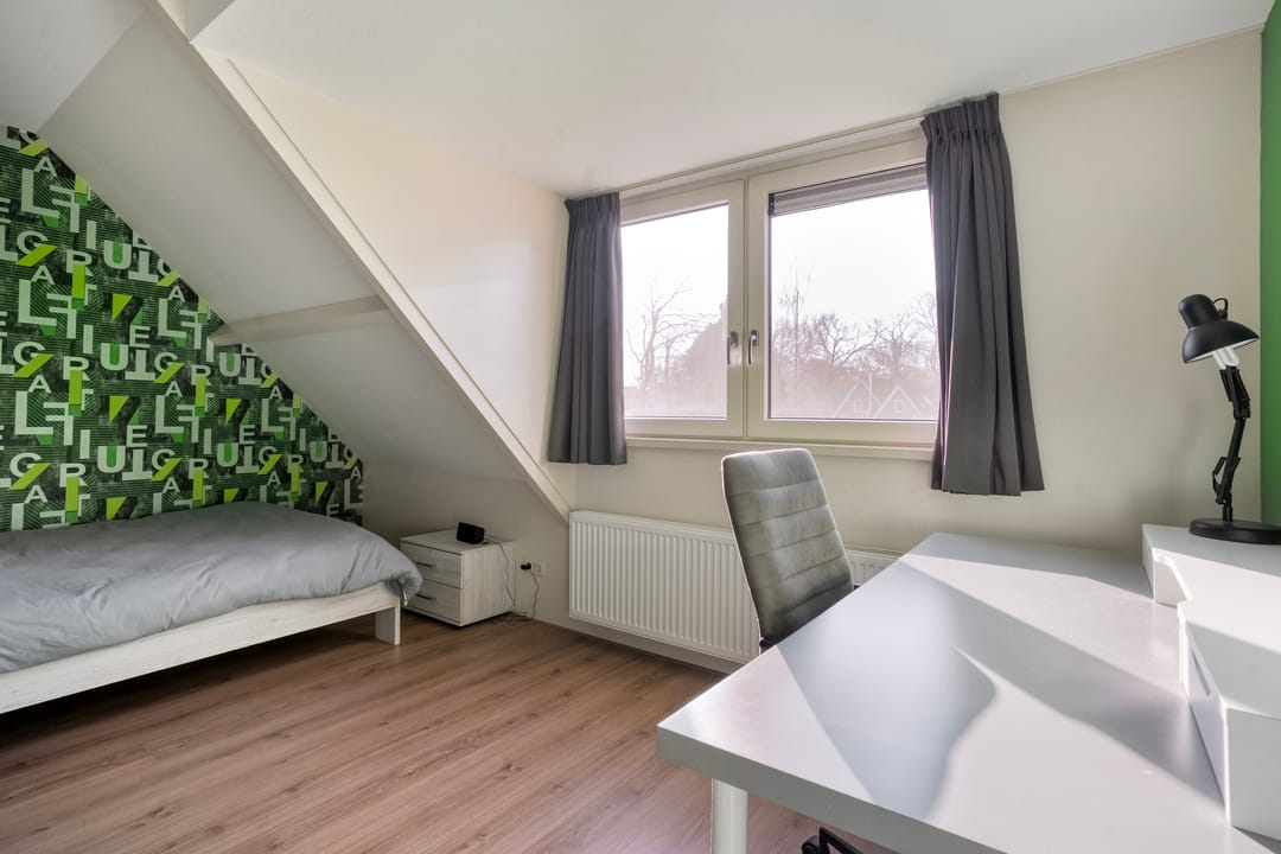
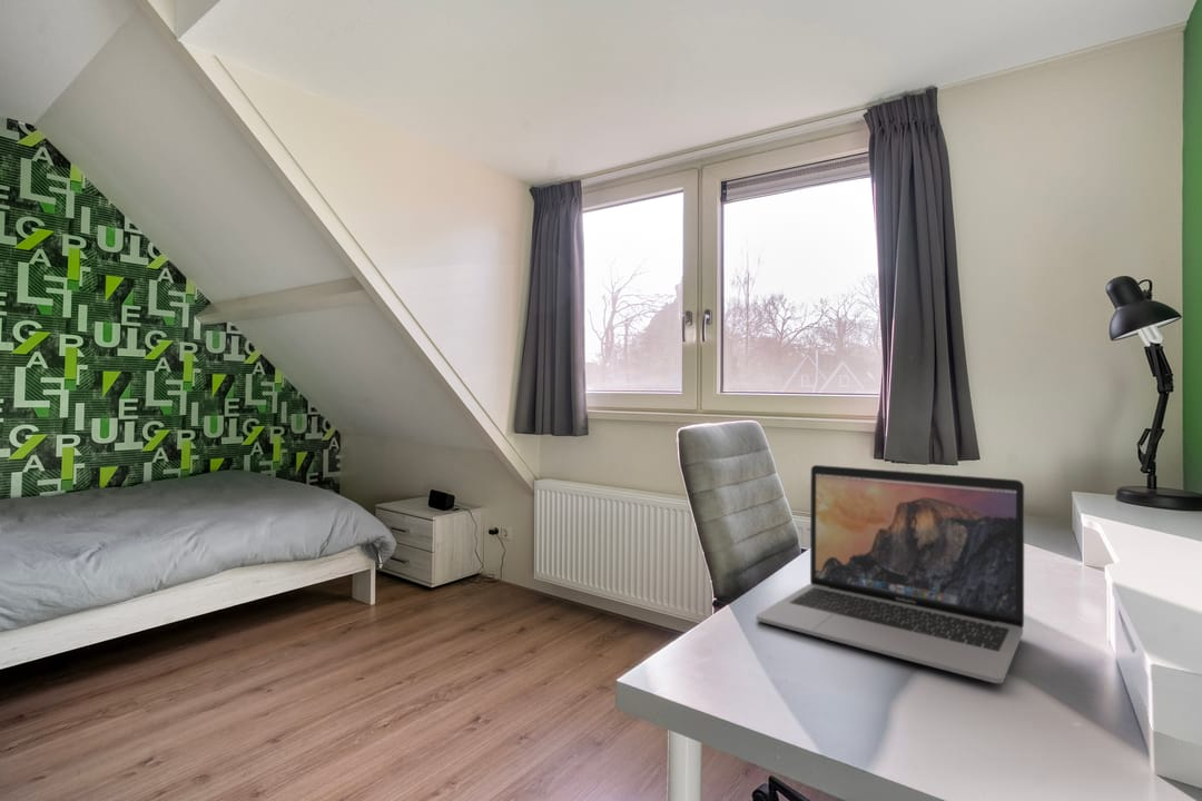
+ laptop [756,464,1025,684]
